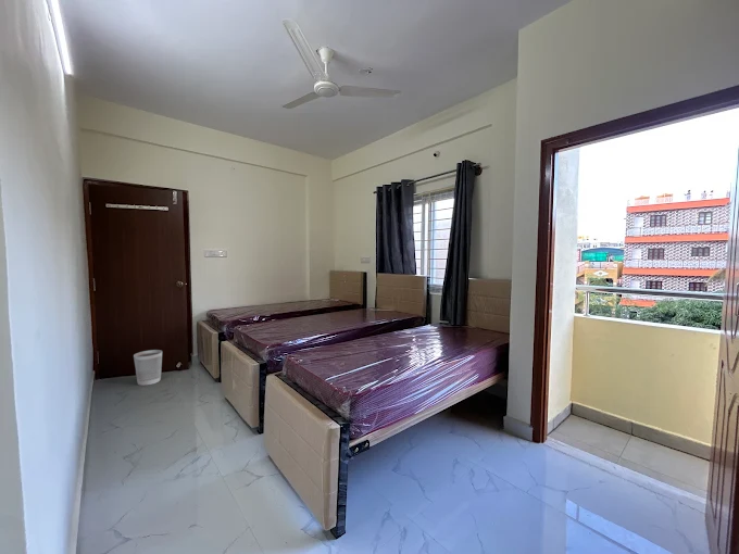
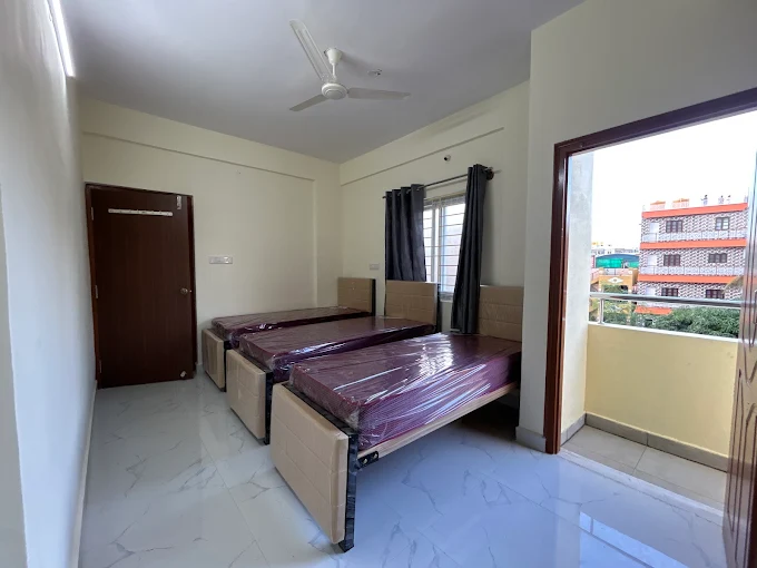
- wastebasket [133,349,163,387]
